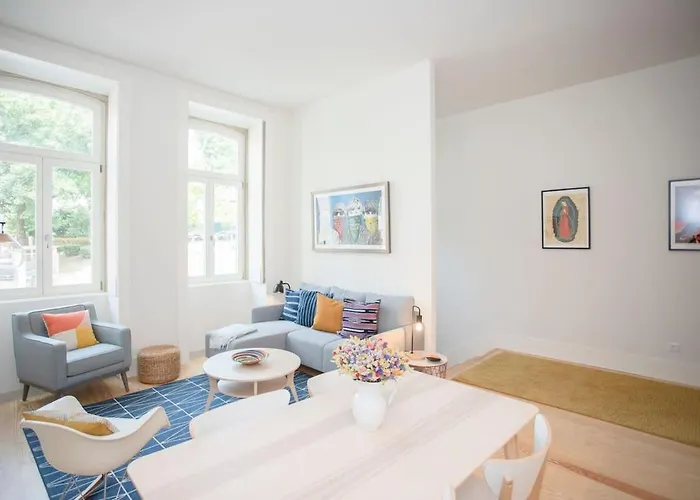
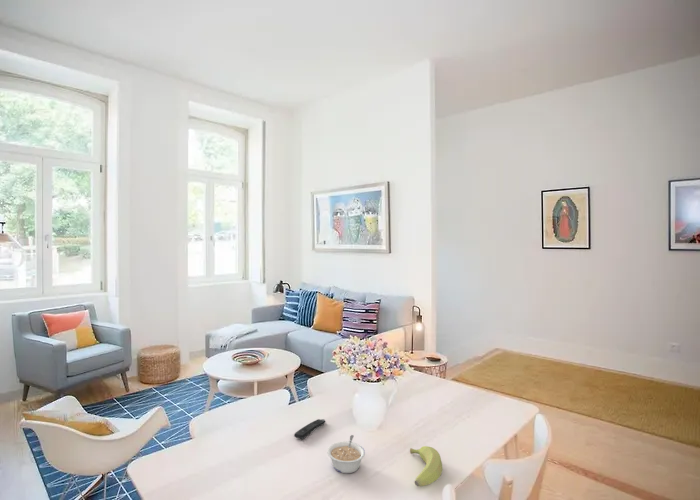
+ banana [409,445,443,487]
+ remote control [293,418,326,440]
+ legume [326,434,366,474]
